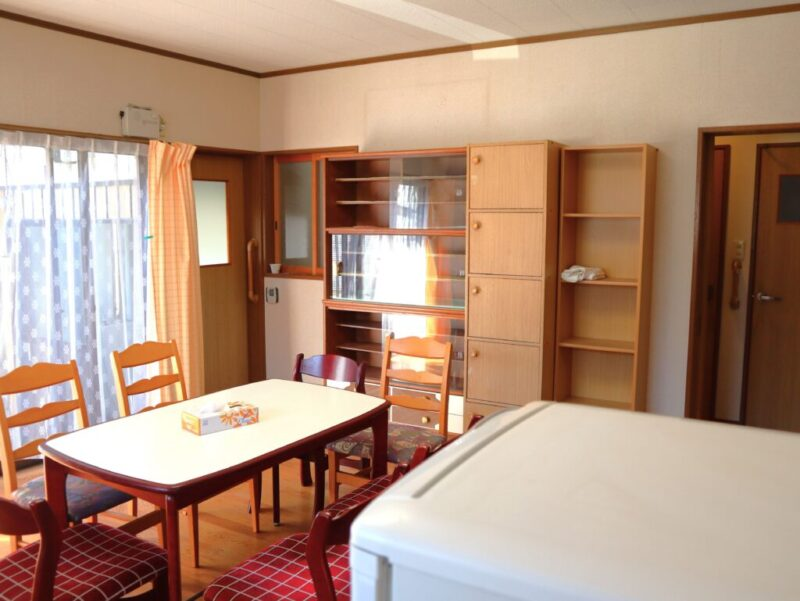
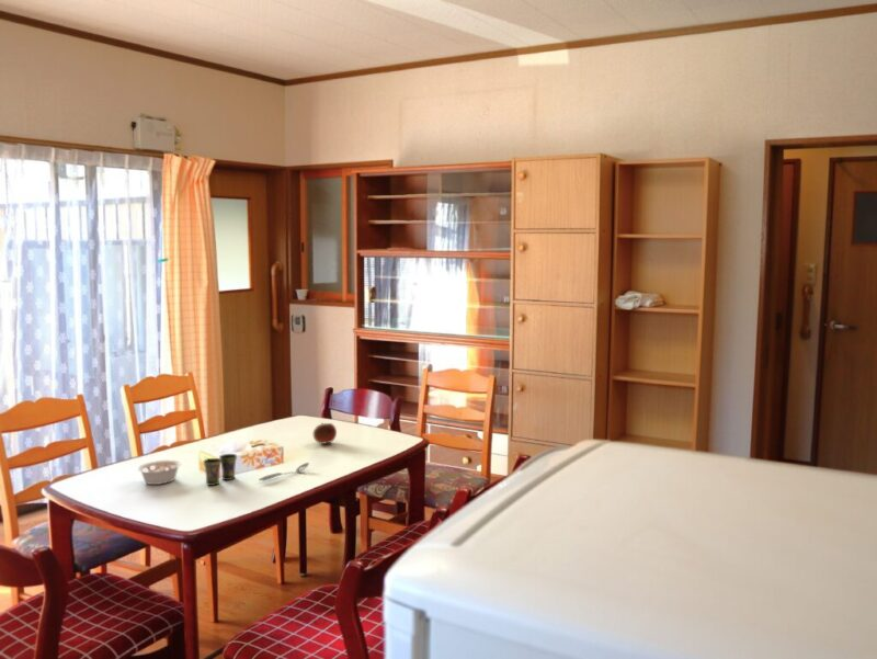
+ fruit [312,421,338,445]
+ spoon [258,462,310,481]
+ cup [202,453,238,487]
+ legume [137,457,192,486]
